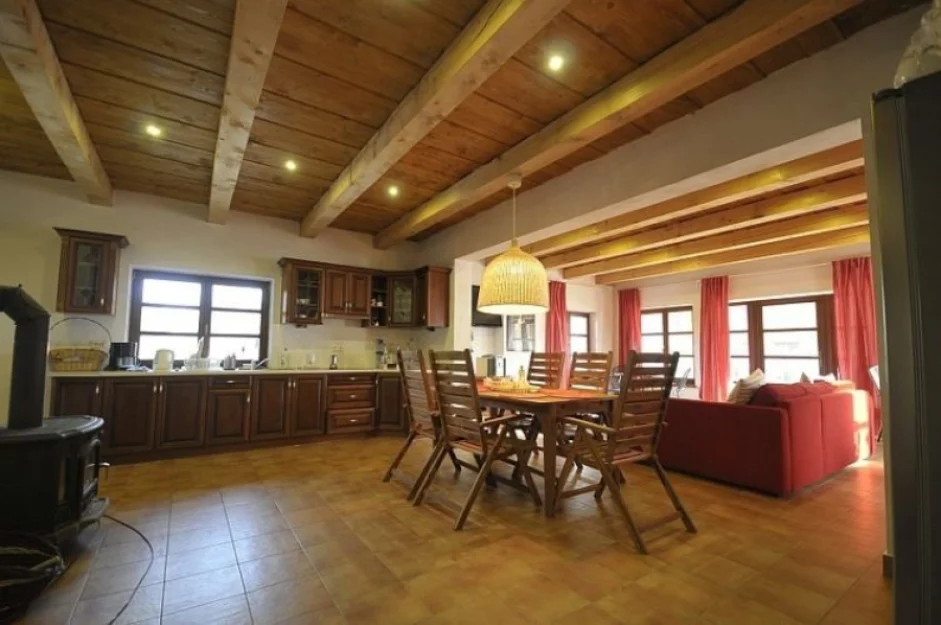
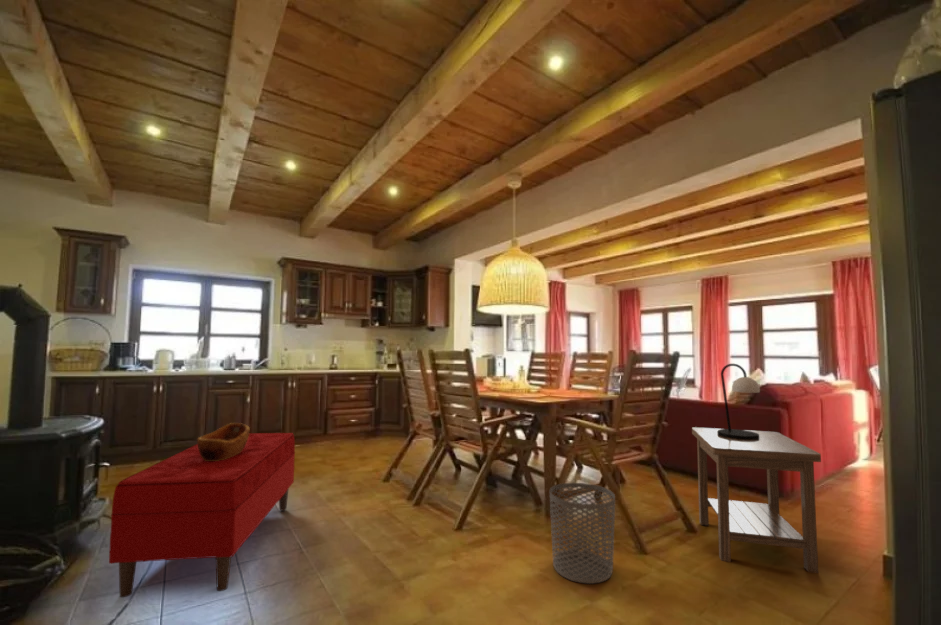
+ waste bin [549,482,616,585]
+ bench [108,432,296,598]
+ wooden bowl [196,422,251,461]
+ side table [691,426,822,574]
+ table lamp [717,363,761,440]
